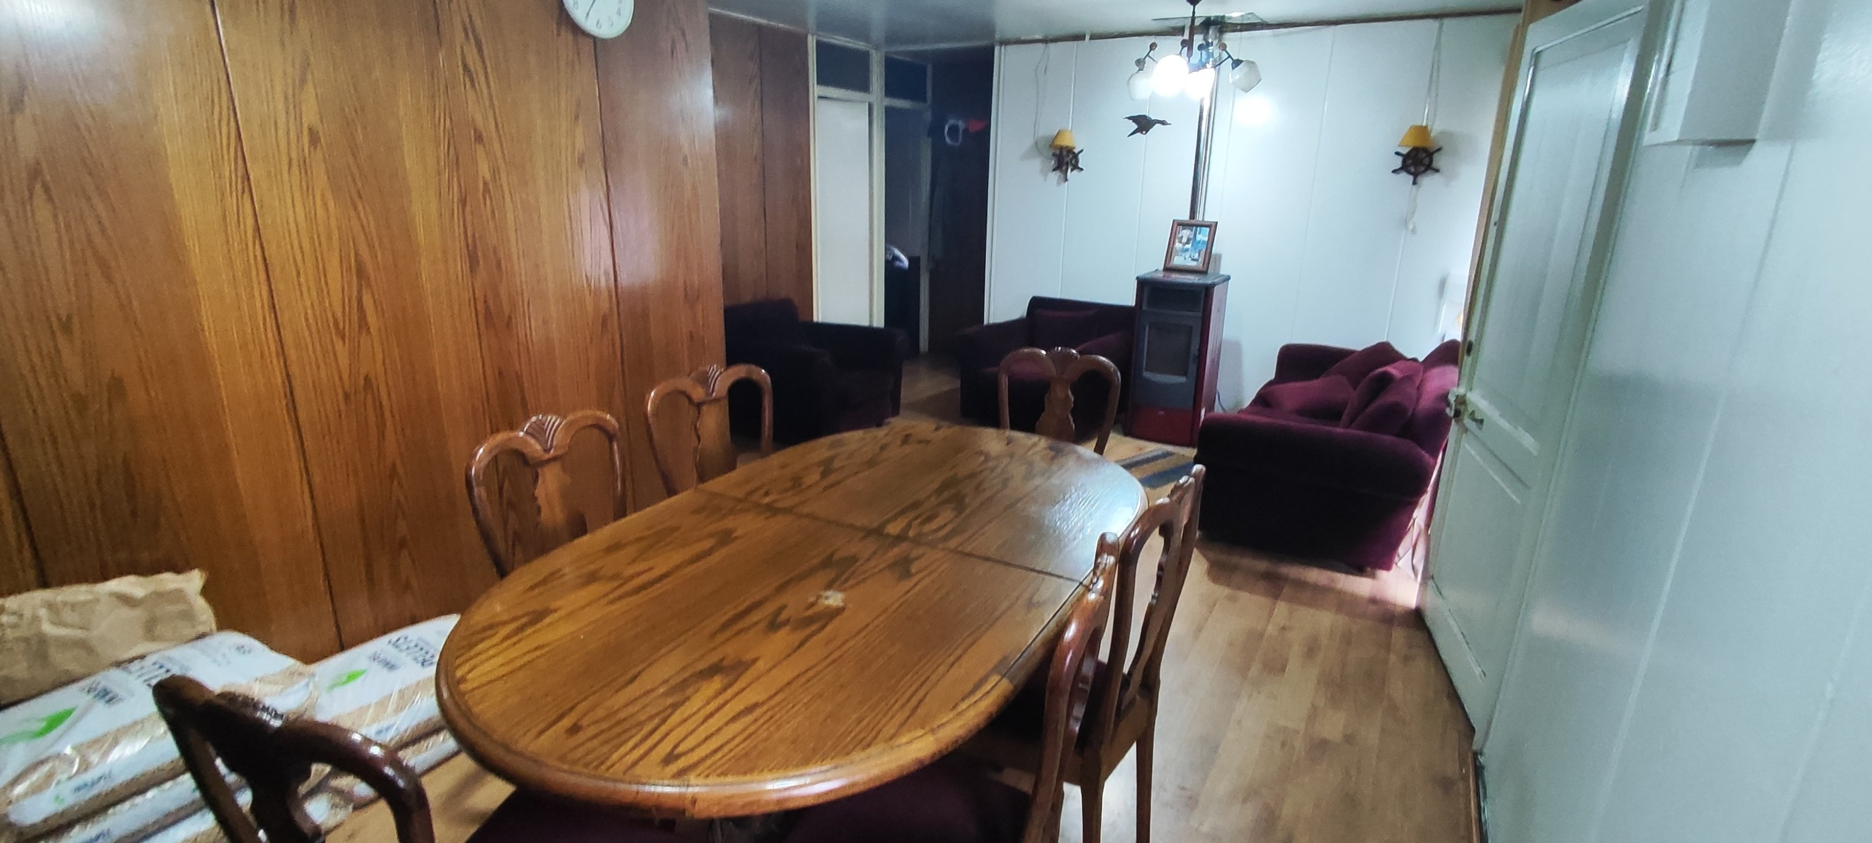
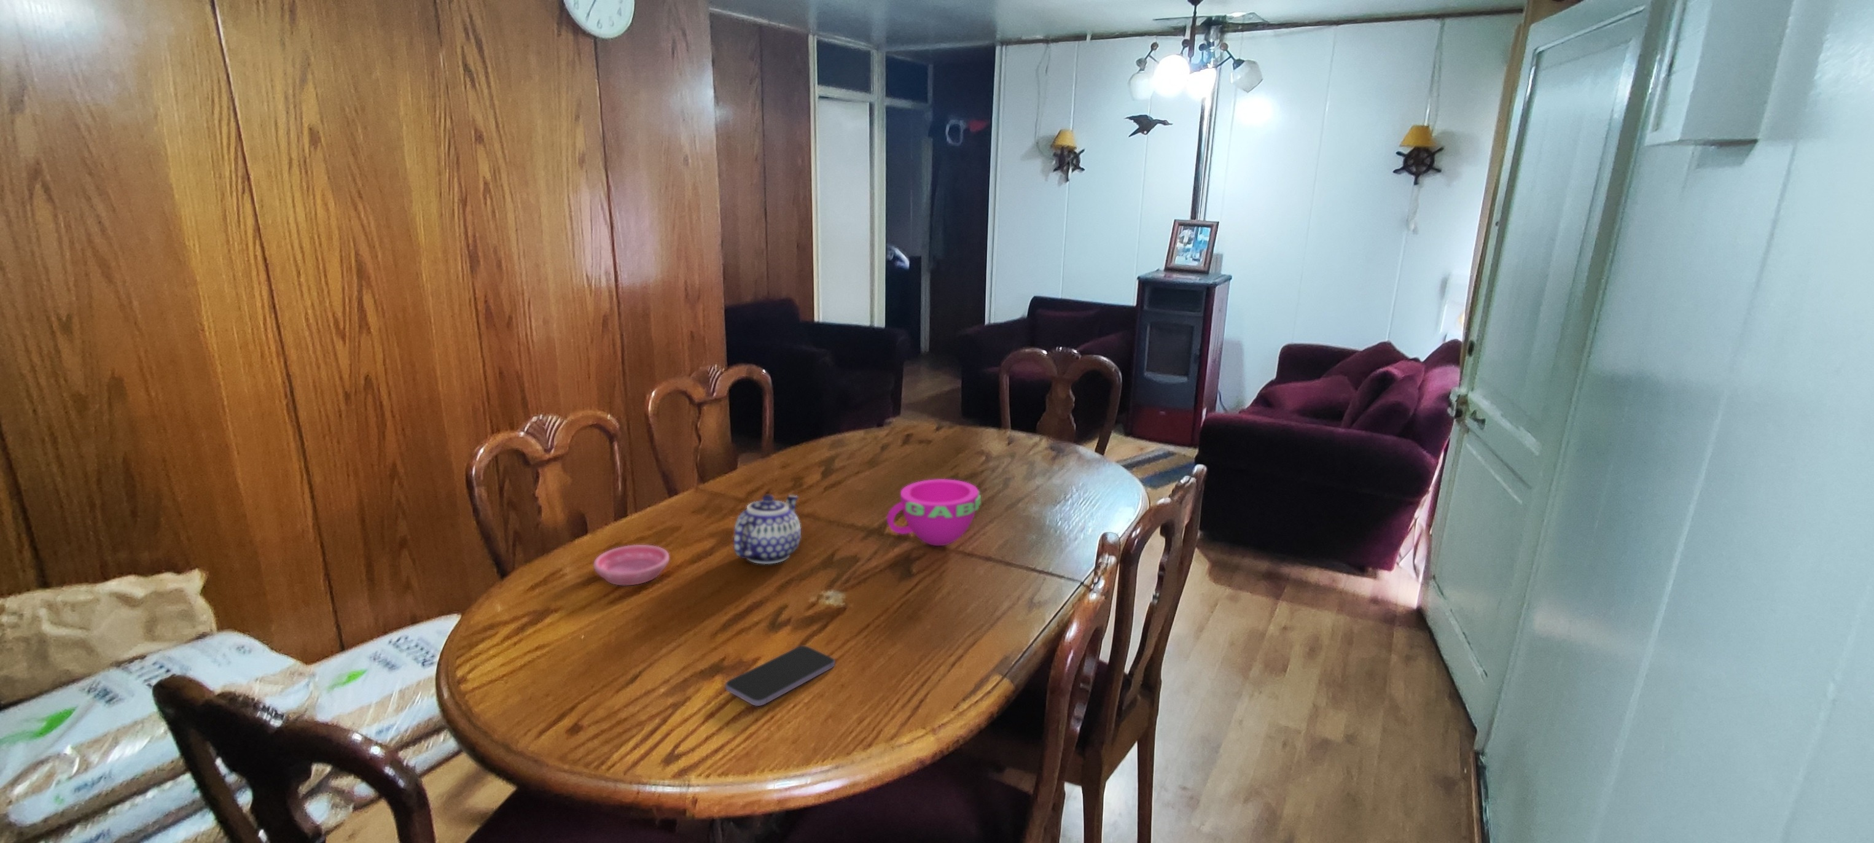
+ bowl [886,479,981,547]
+ teapot [734,494,802,565]
+ saucer [593,544,670,586]
+ smartphone [724,645,835,707]
